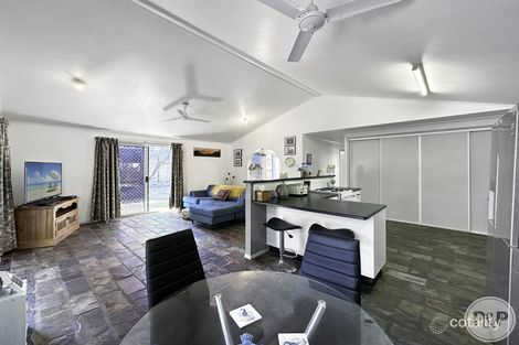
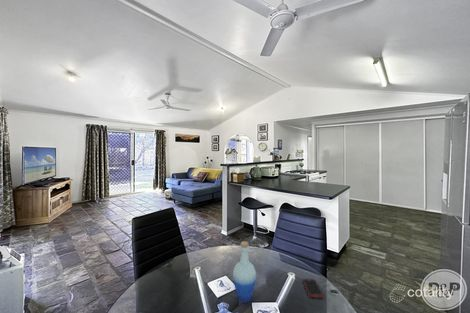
+ bottle [232,240,257,303]
+ cell phone [302,278,324,299]
